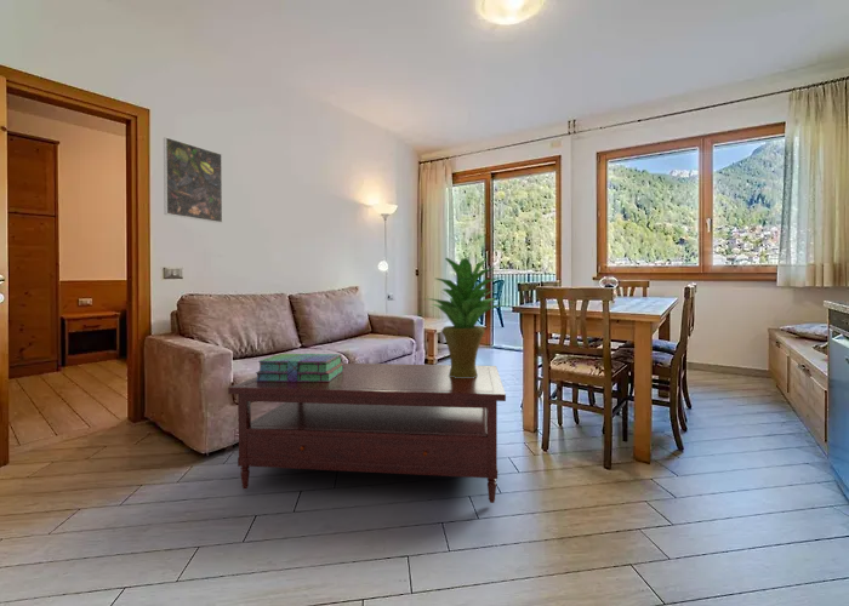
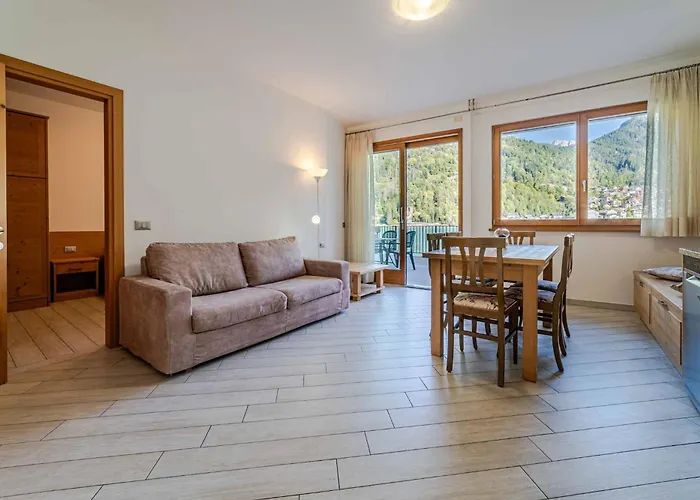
- potted plant [422,257,507,378]
- stack of books [255,353,343,382]
- coffee table [227,362,507,504]
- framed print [163,136,223,224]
